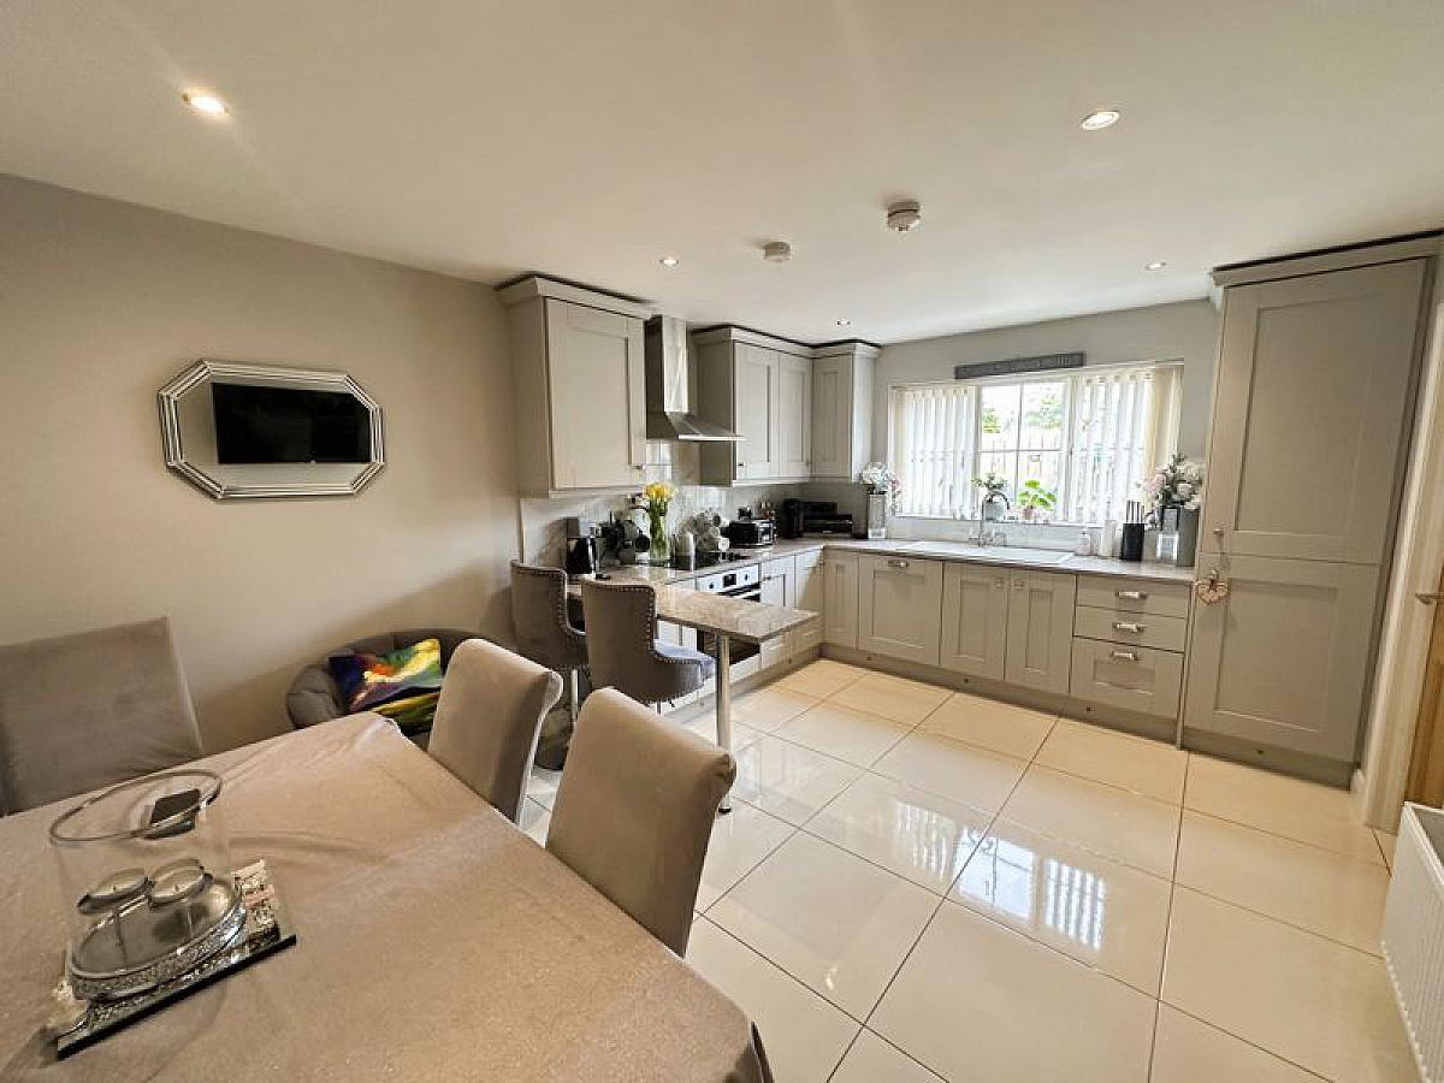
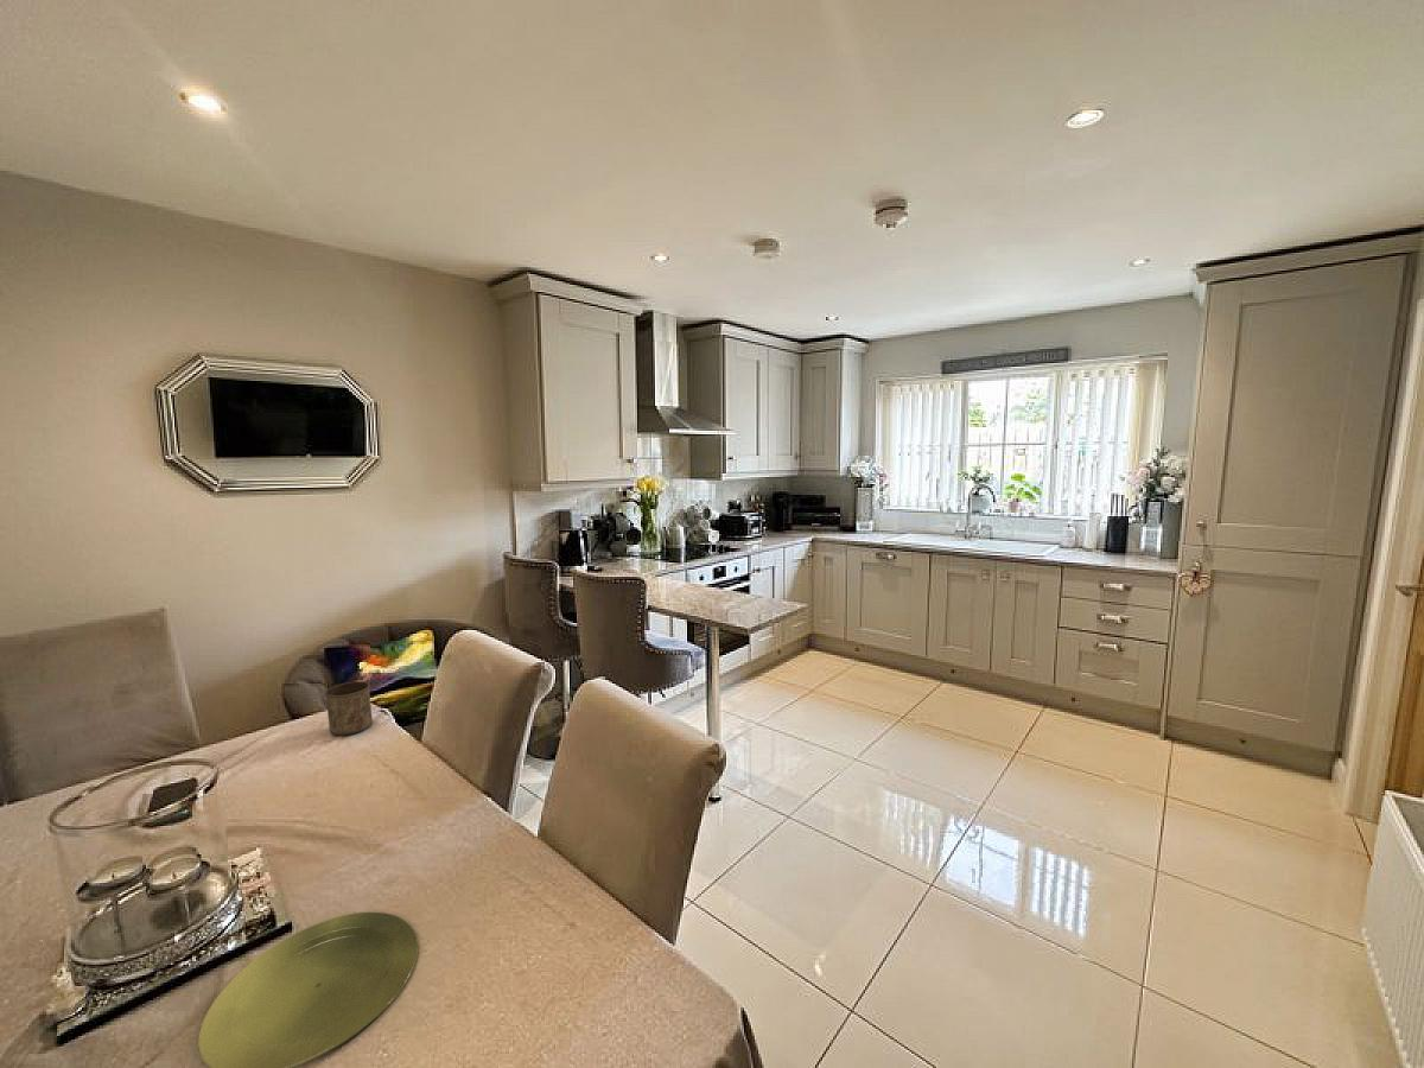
+ plate [197,911,419,1068]
+ cup [324,680,374,736]
